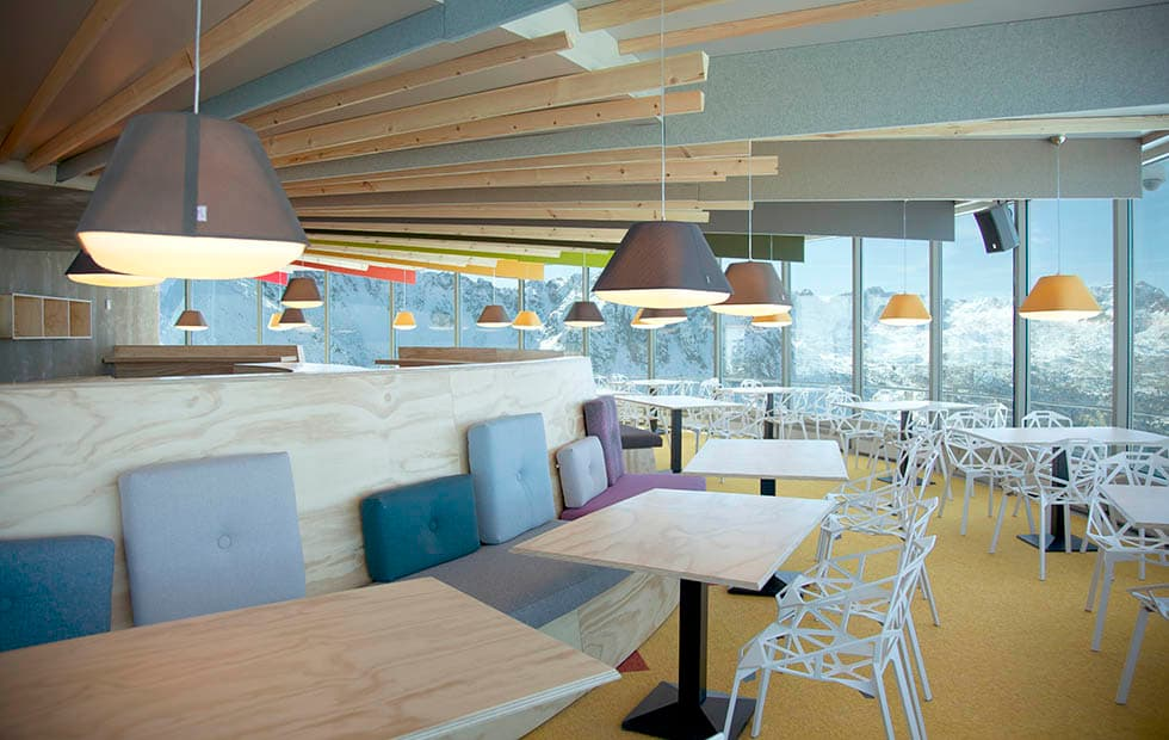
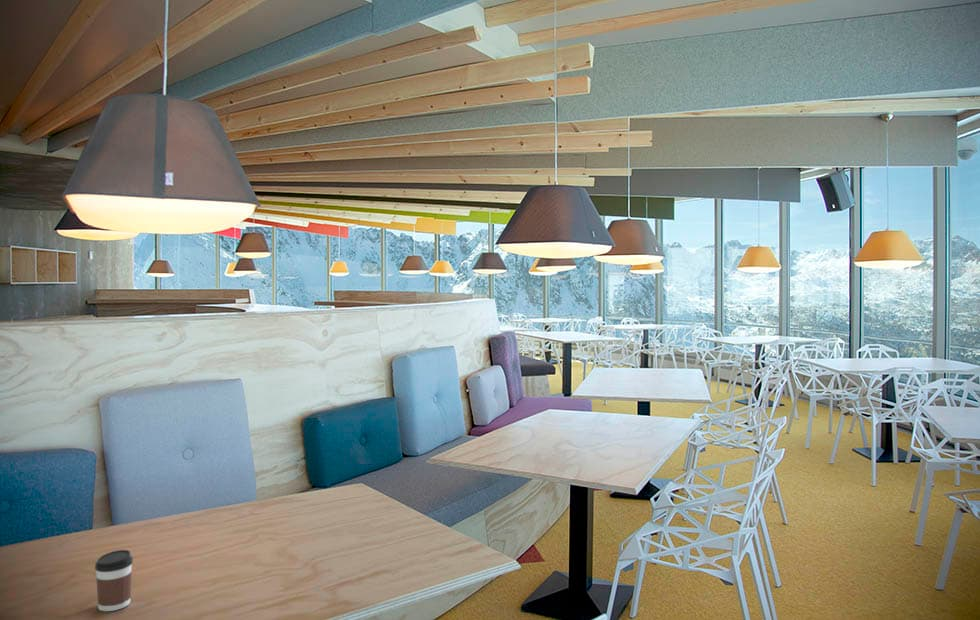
+ coffee cup [94,549,134,612]
